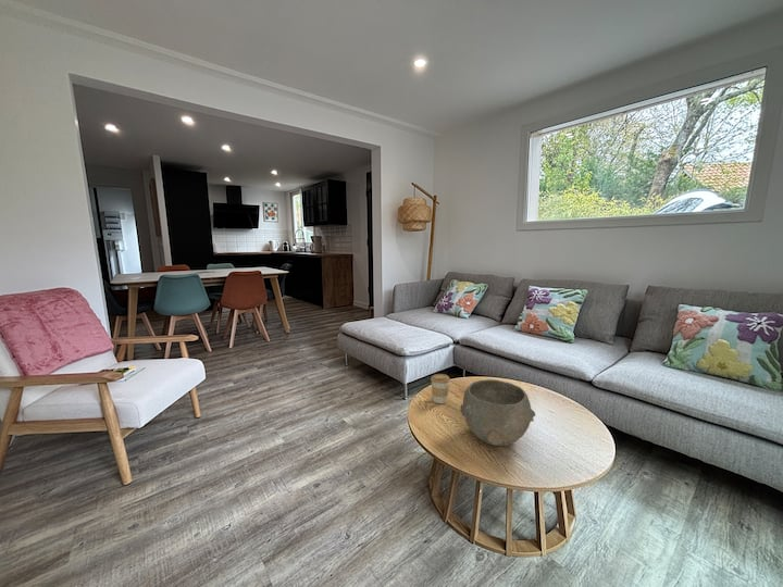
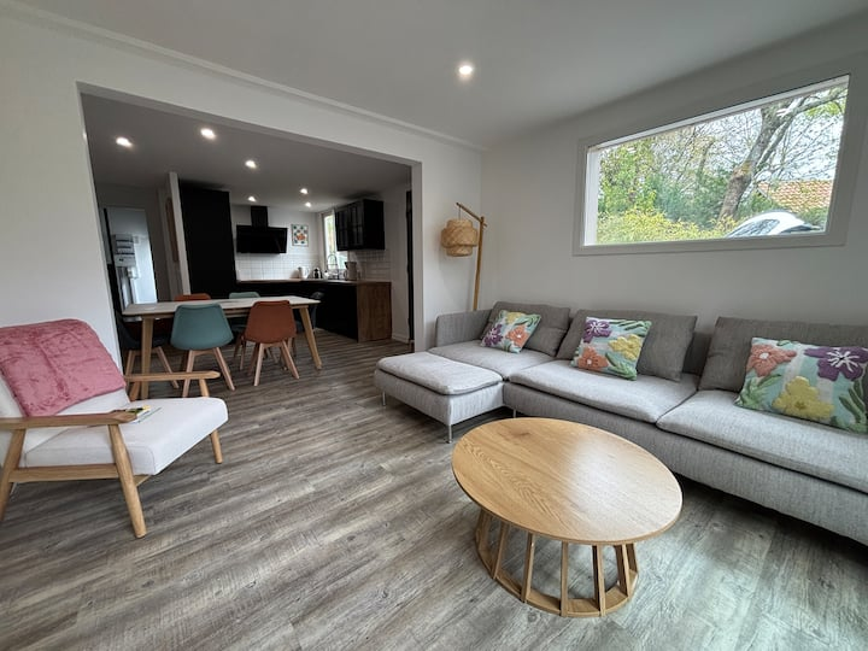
- bowl [459,378,536,447]
- coffee cup [430,373,451,404]
